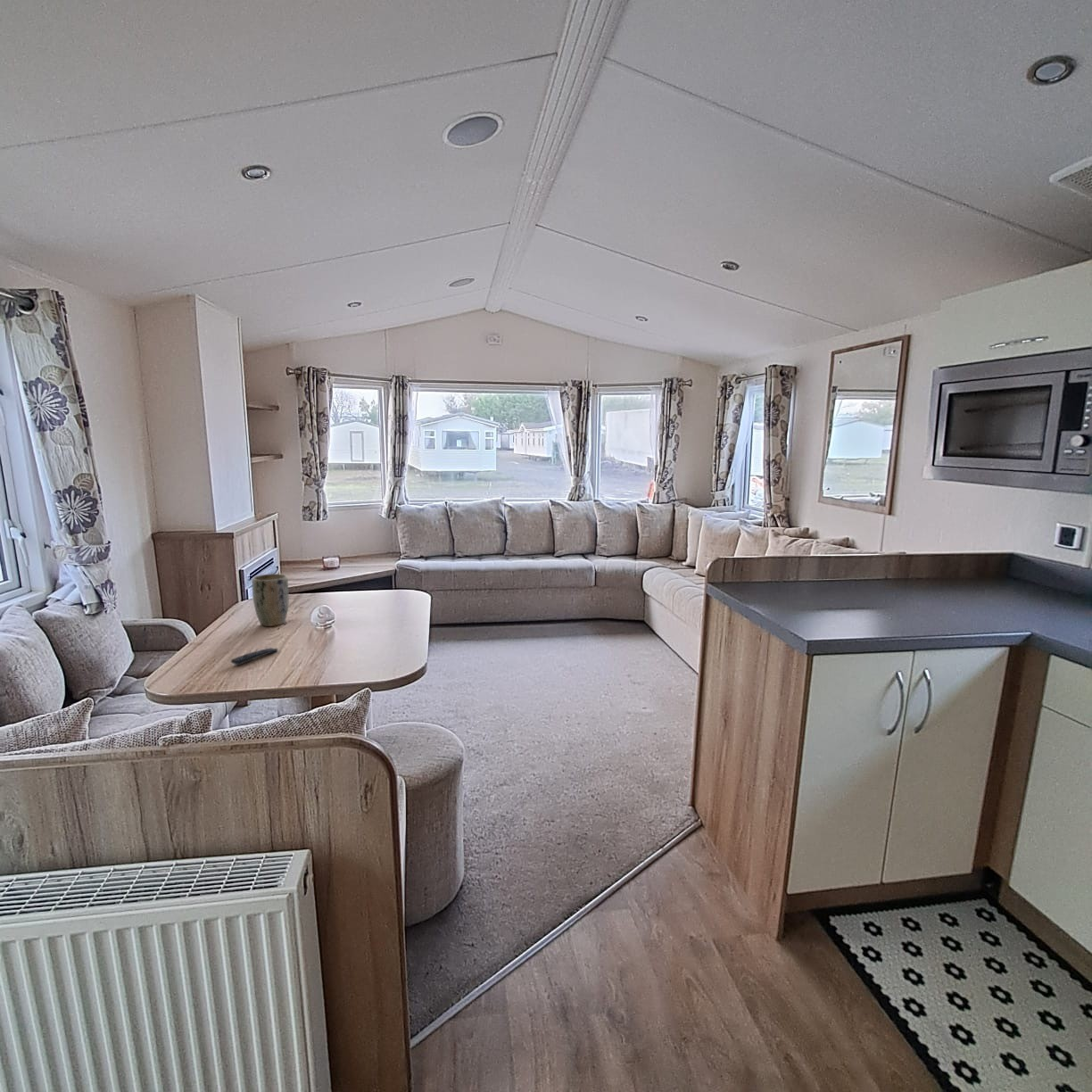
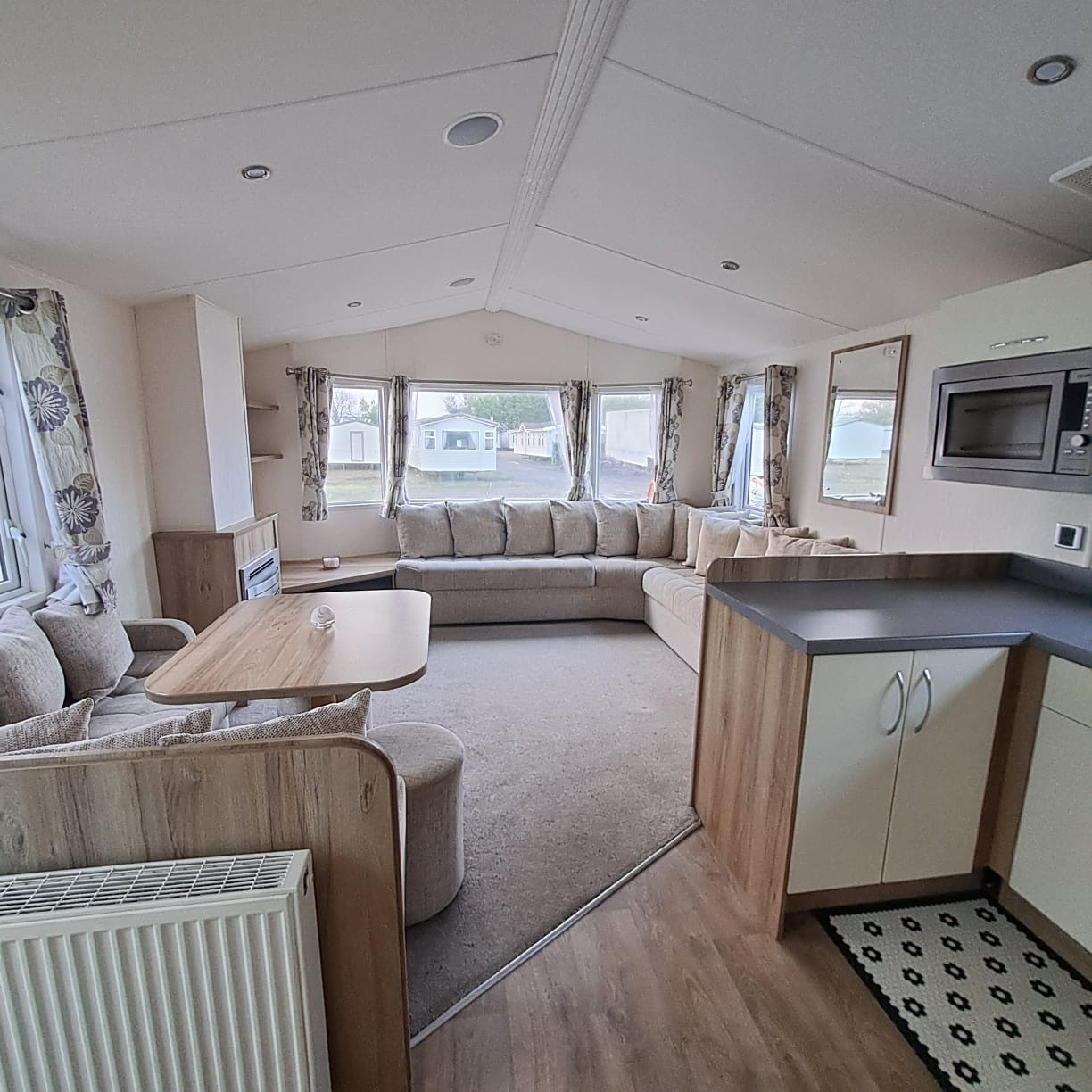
- remote control [230,647,279,666]
- plant pot [251,573,290,627]
